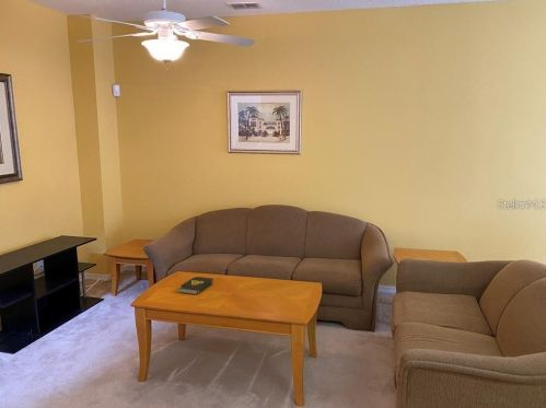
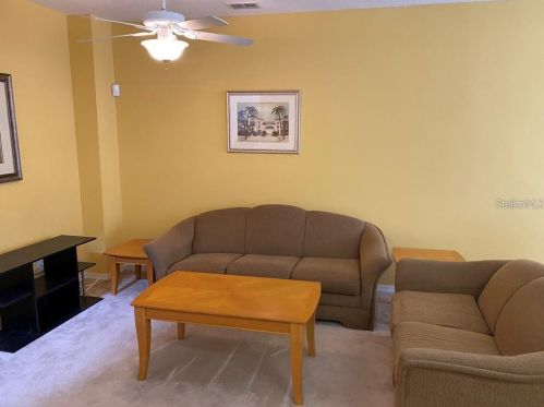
- book [177,276,214,295]
